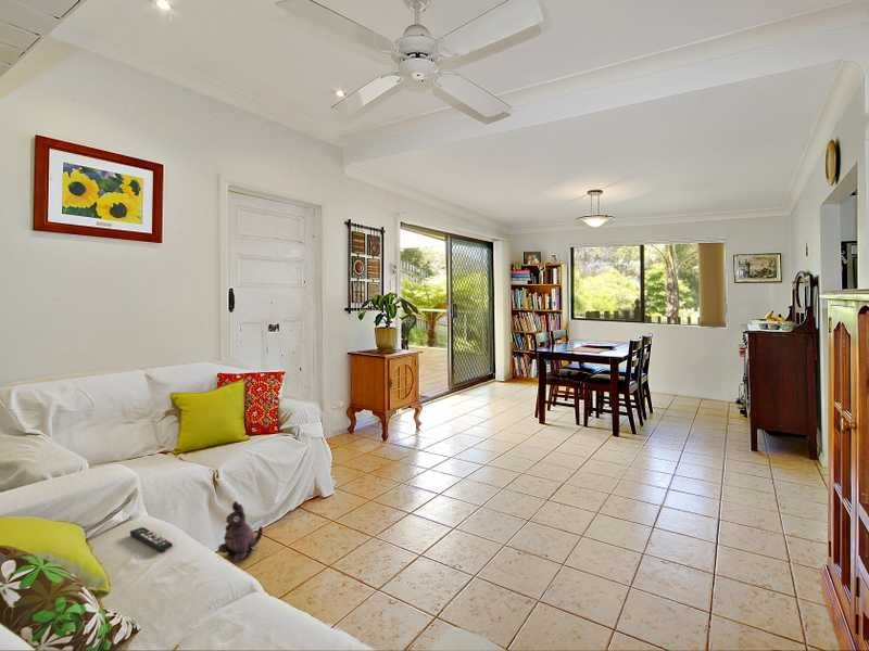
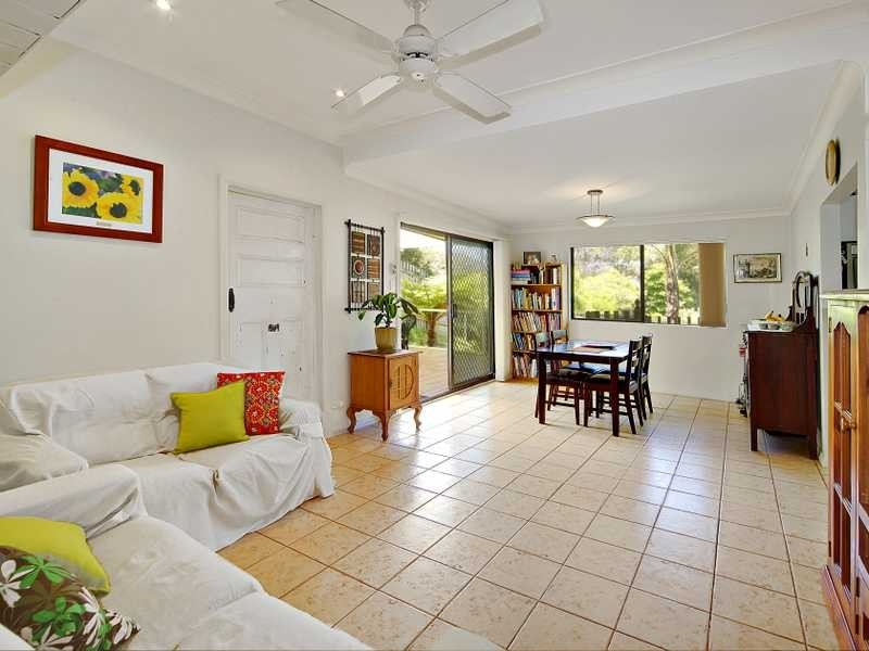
- plush toy [217,500,264,565]
- remote control [129,526,174,552]
